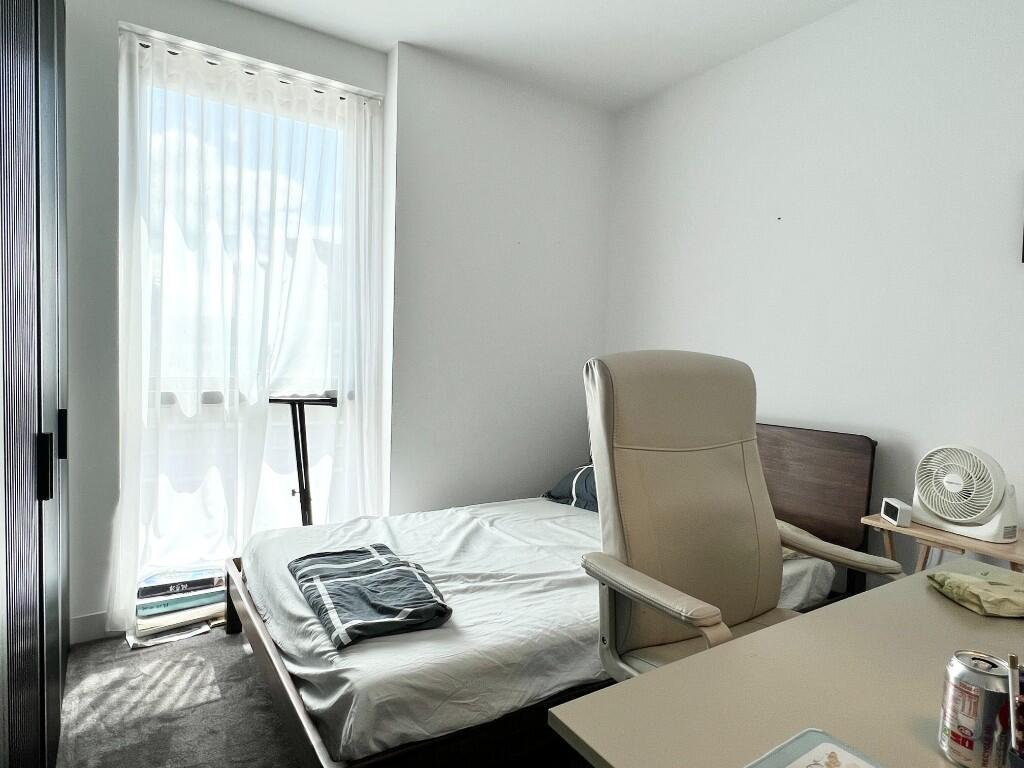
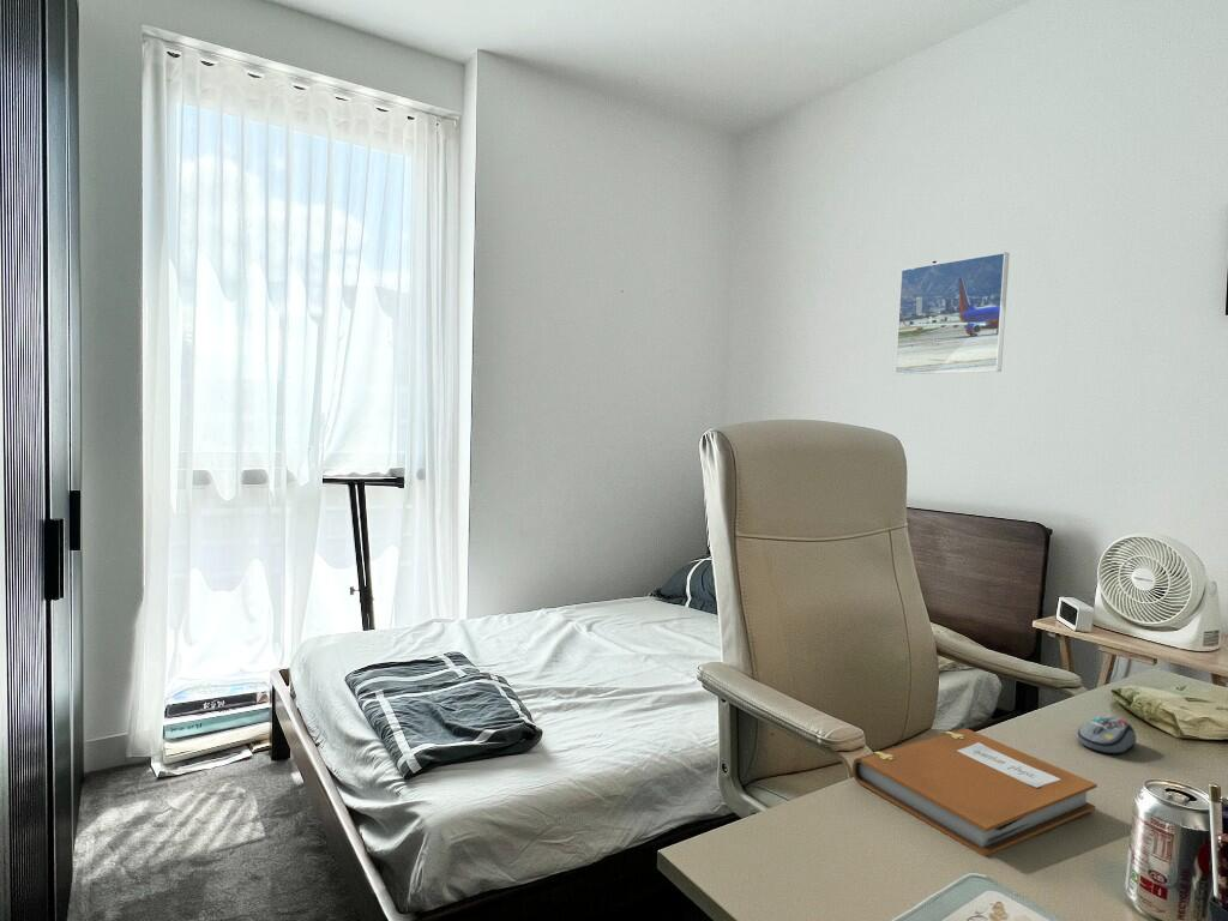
+ notebook [851,727,1098,857]
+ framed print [893,251,1011,375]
+ computer mouse [1076,715,1137,754]
